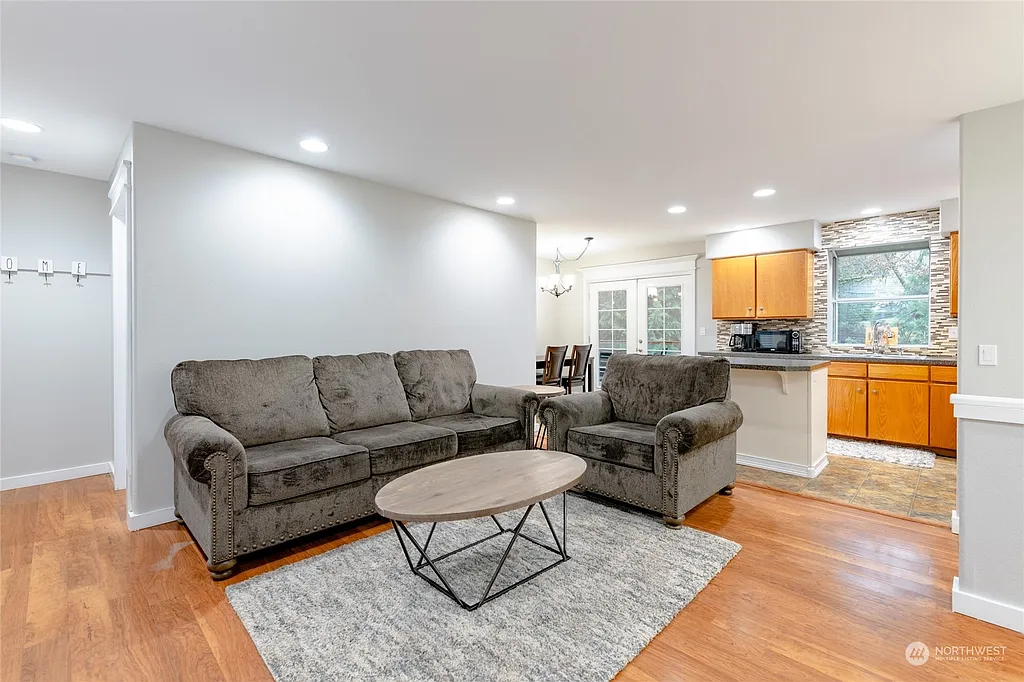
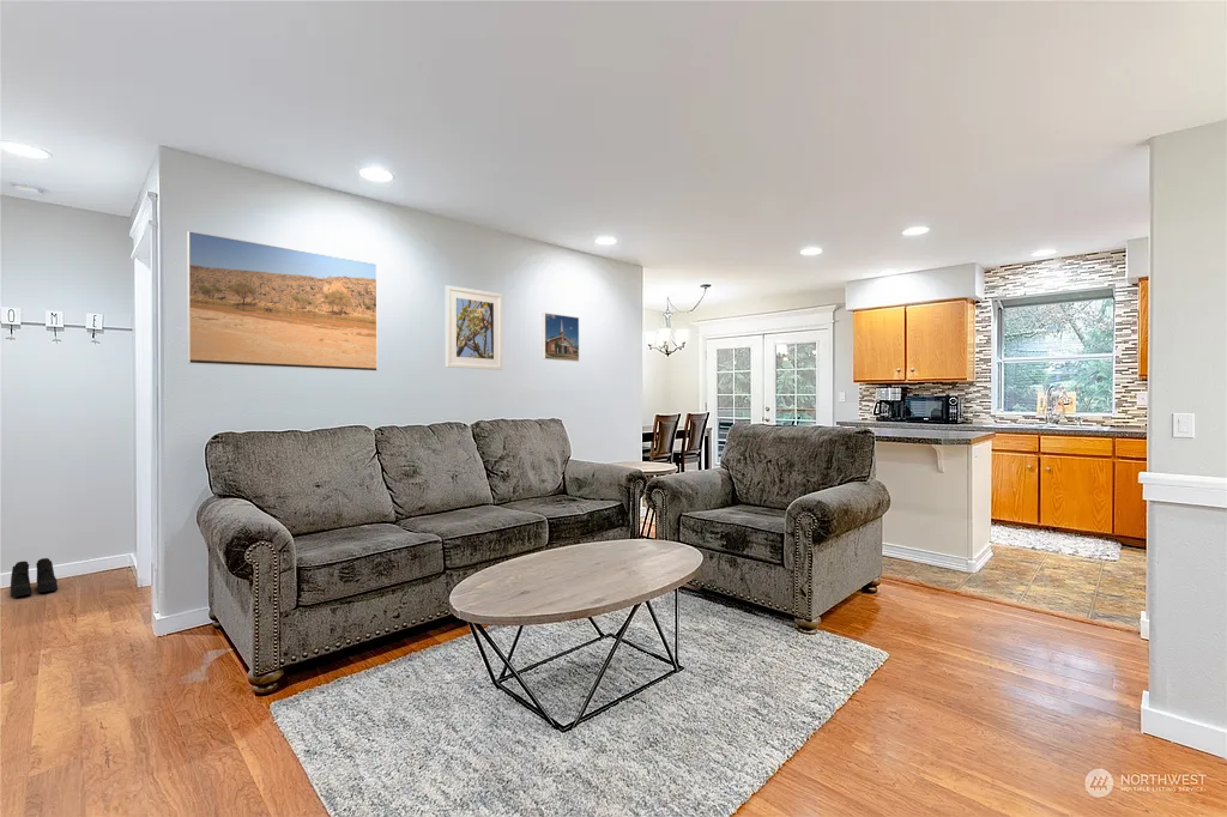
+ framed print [445,284,503,371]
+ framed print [542,311,580,363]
+ boots [10,557,59,598]
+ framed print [186,230,379,373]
